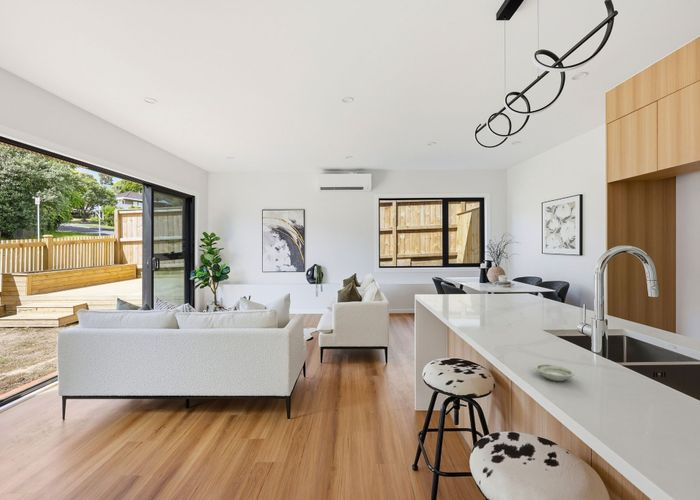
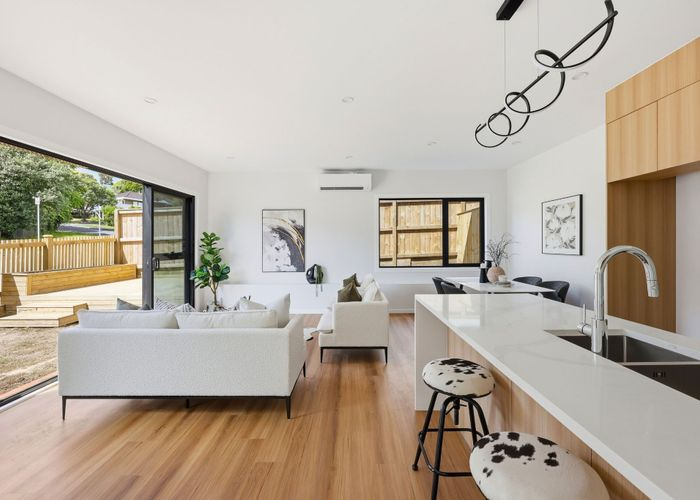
- saucer [534,363,576,382]
